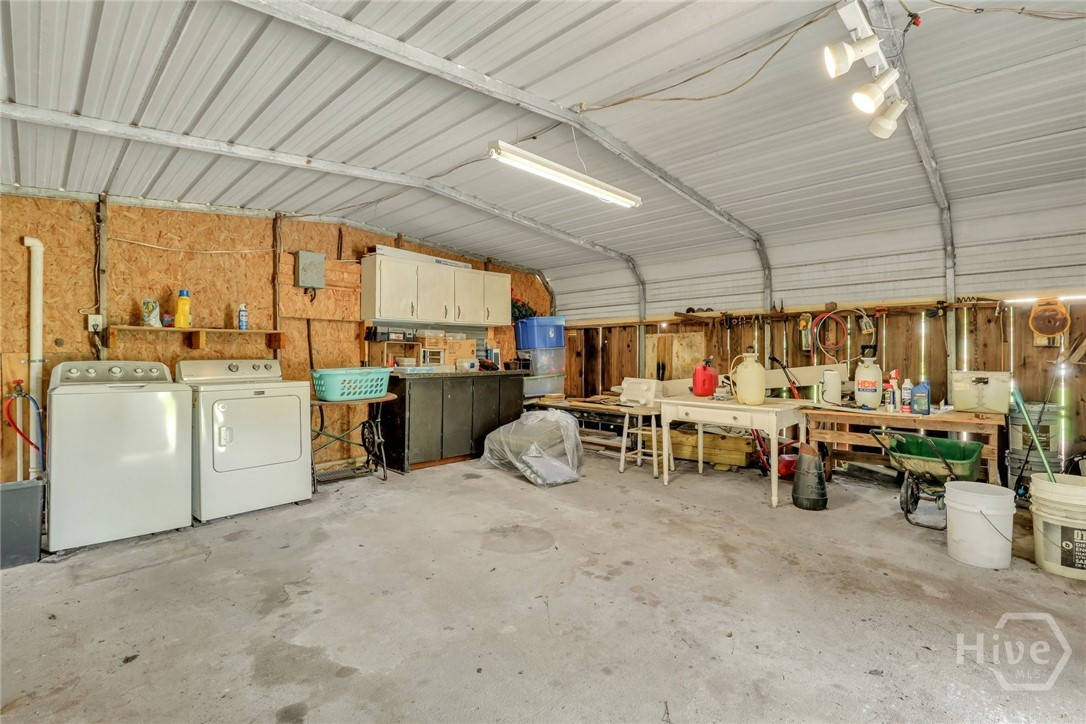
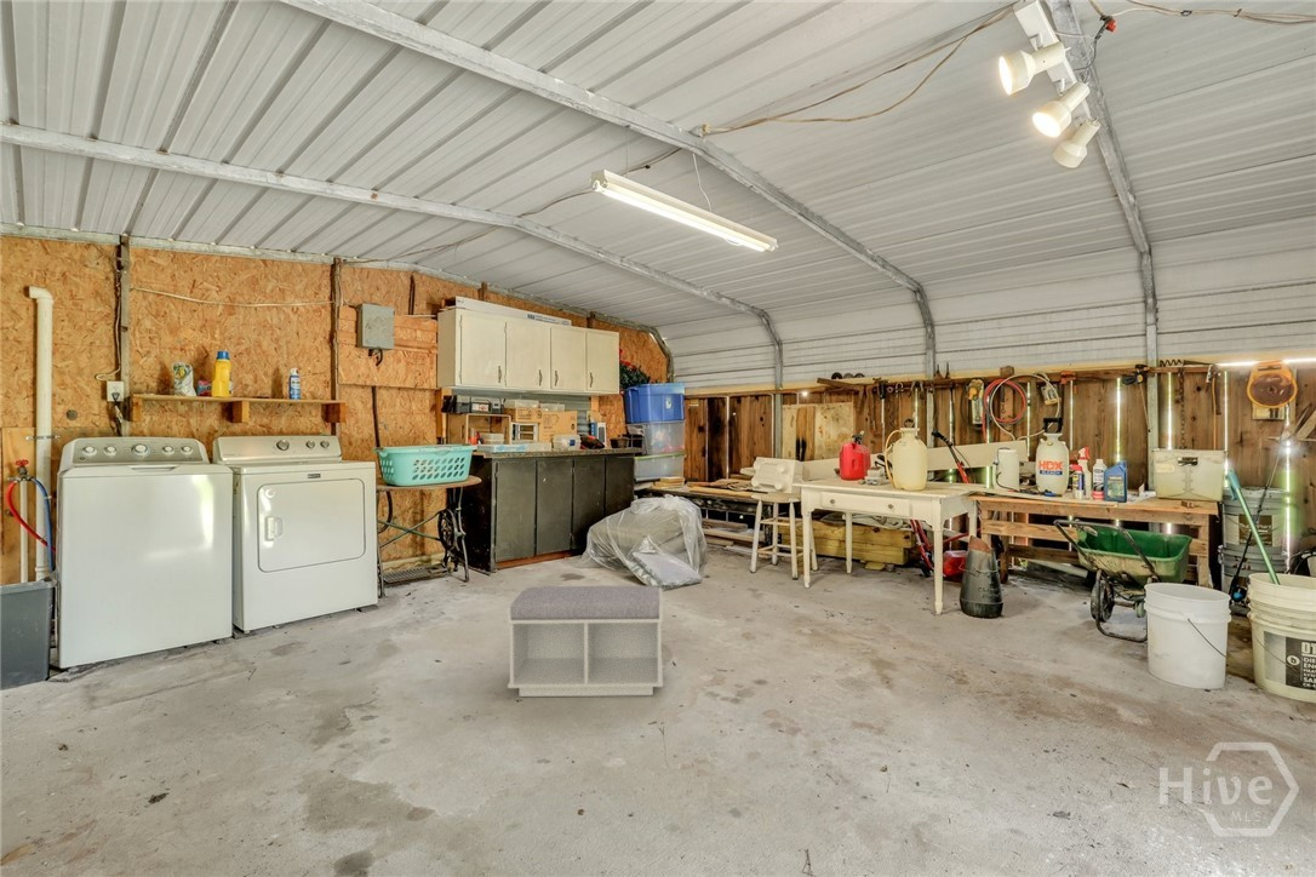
+ bench [507,585,664,698]
